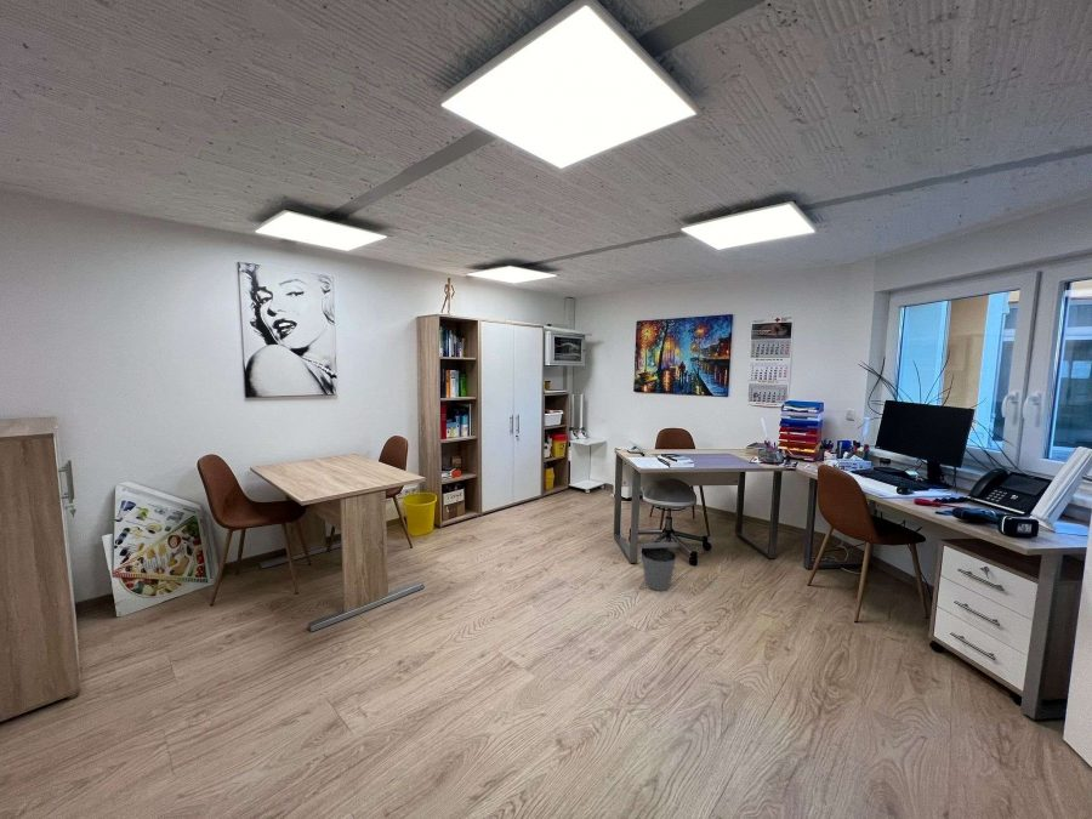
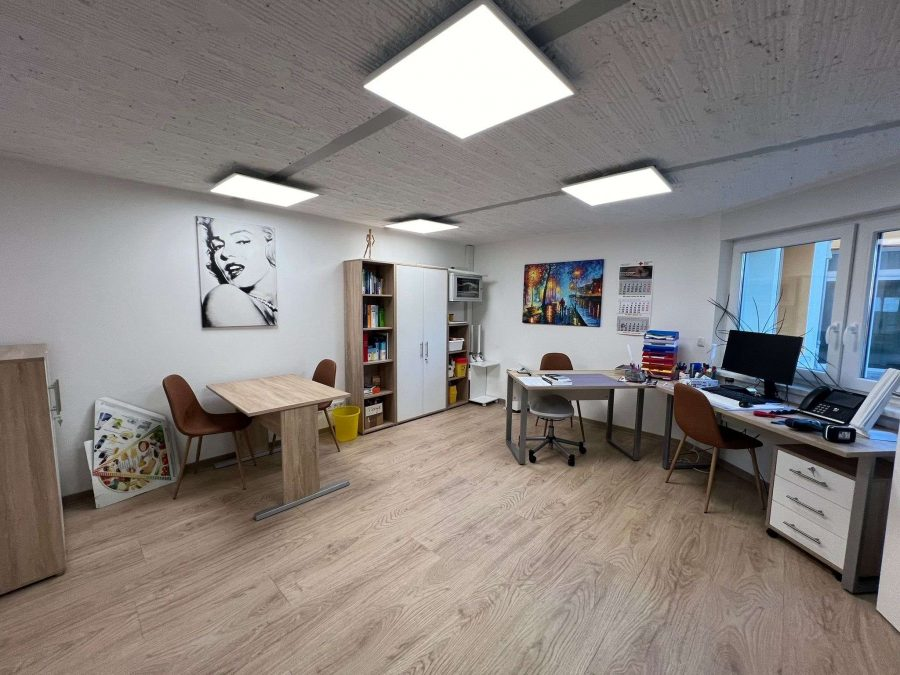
- trash can [637,539,679,592]
